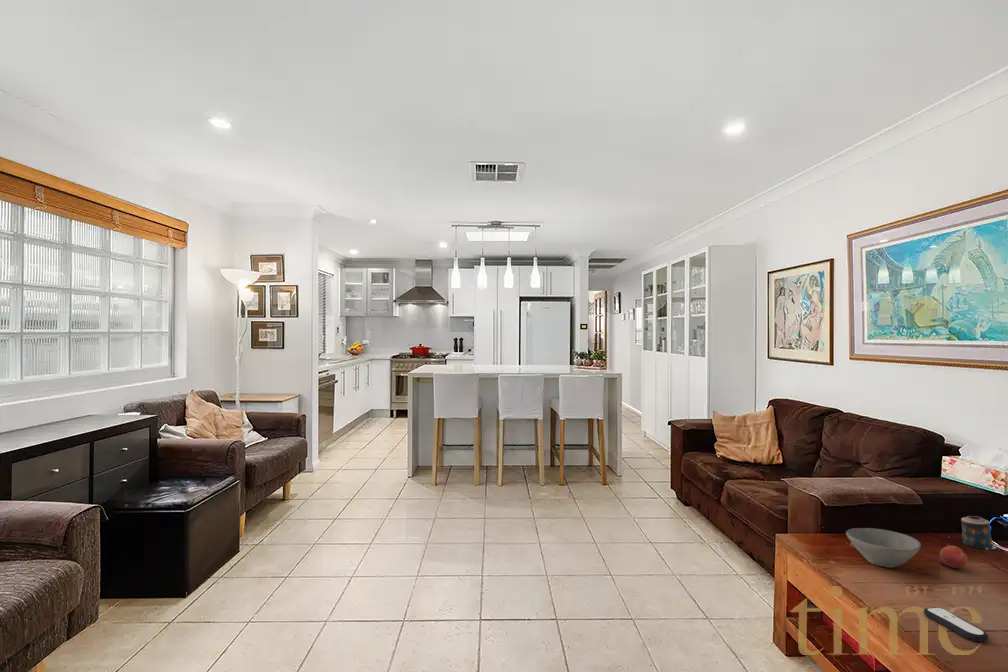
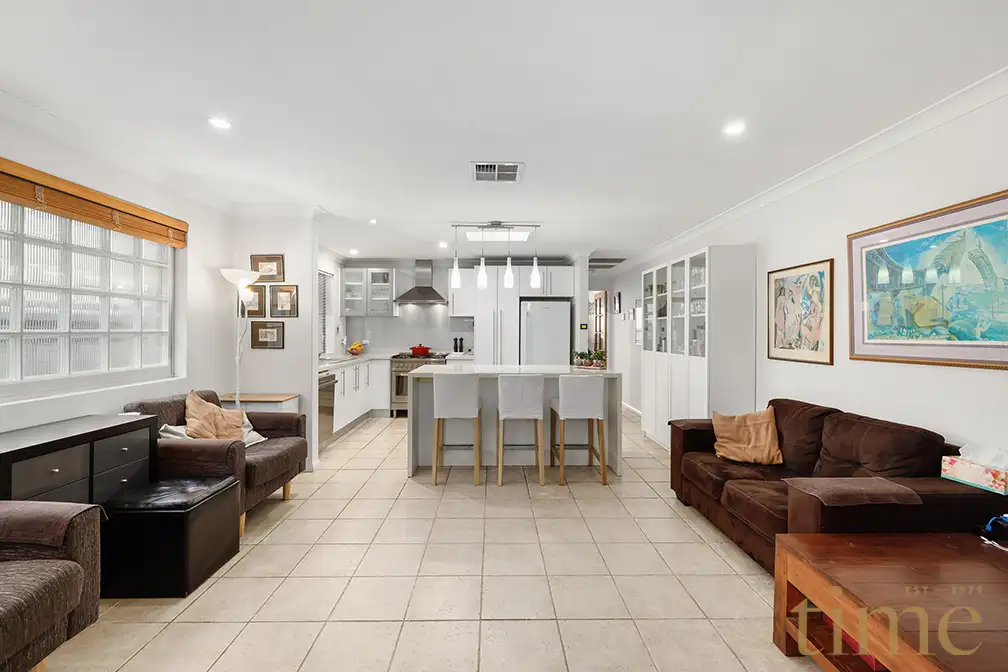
- fruit [937,545,969,569]
- remote control [923,606,990,642]
- candle [960,515,997,550]
- bowl [845,527,922,569]
